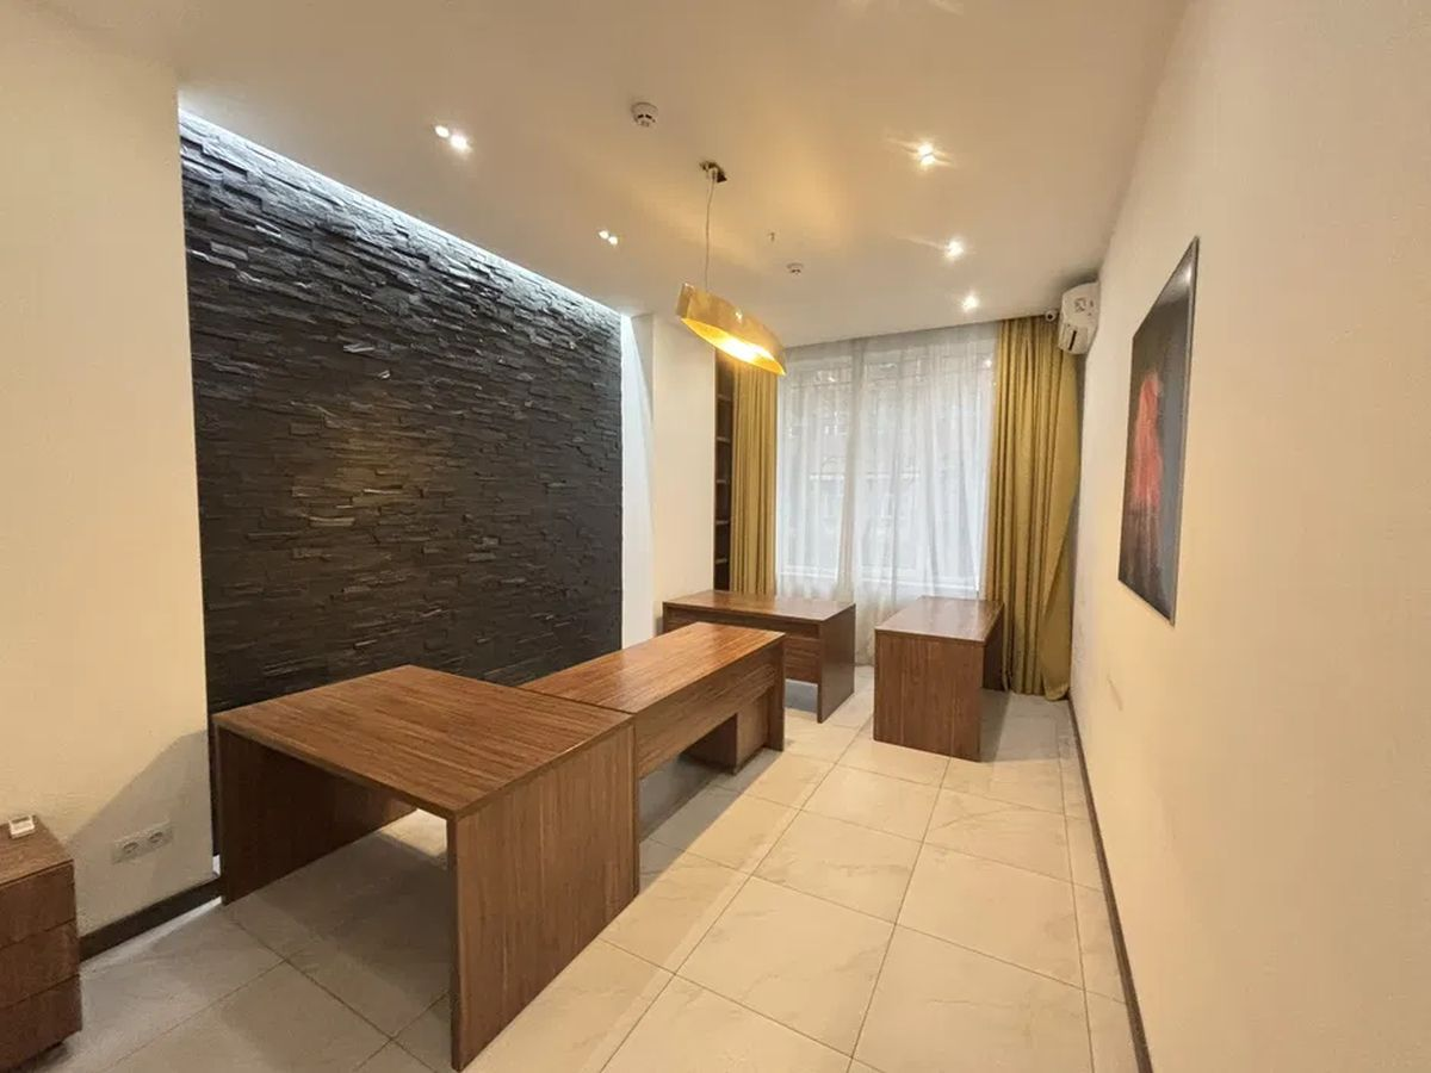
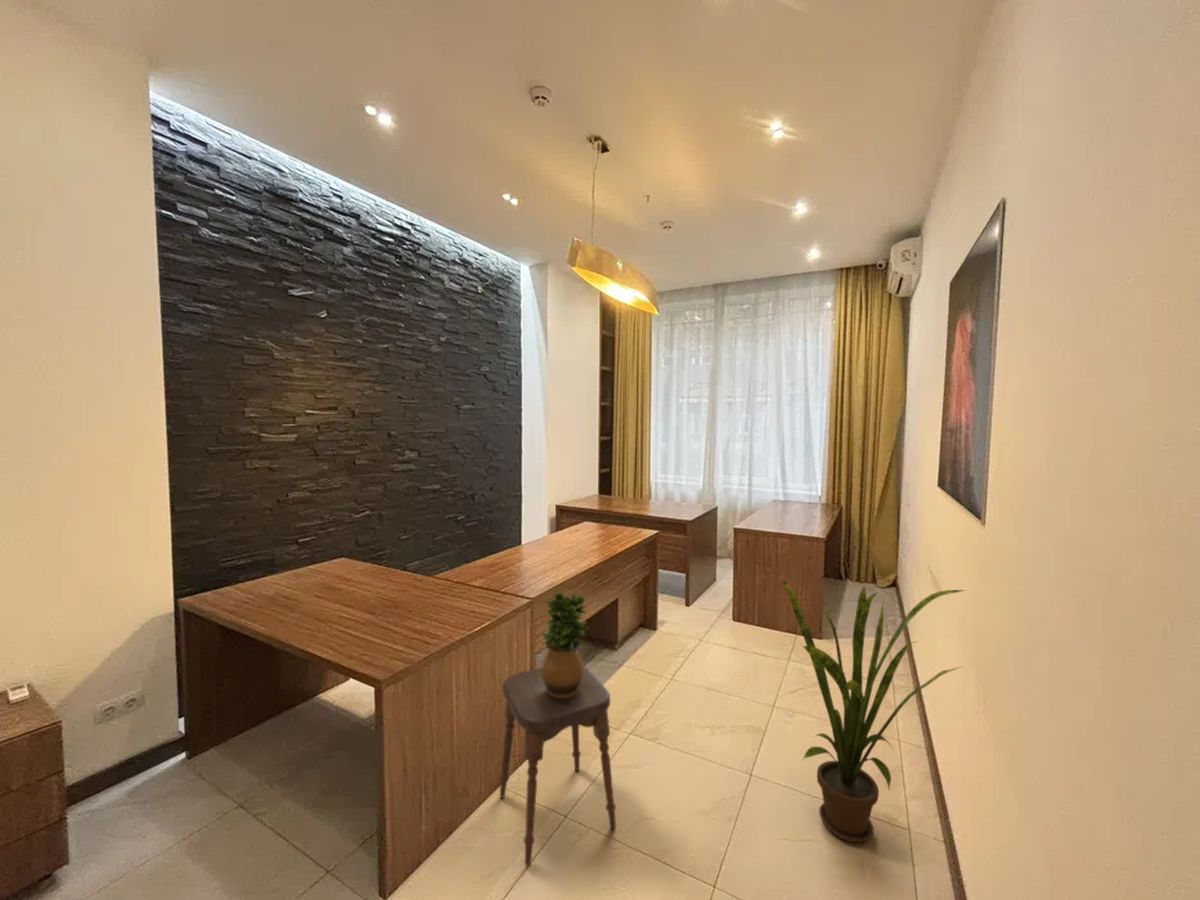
+ stool [499,664,617,867]
+ house plant [781,579,968,844]
+ potted plant [539,590,590,698]
